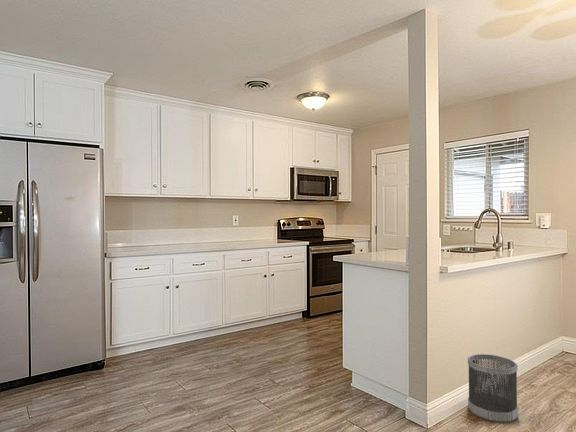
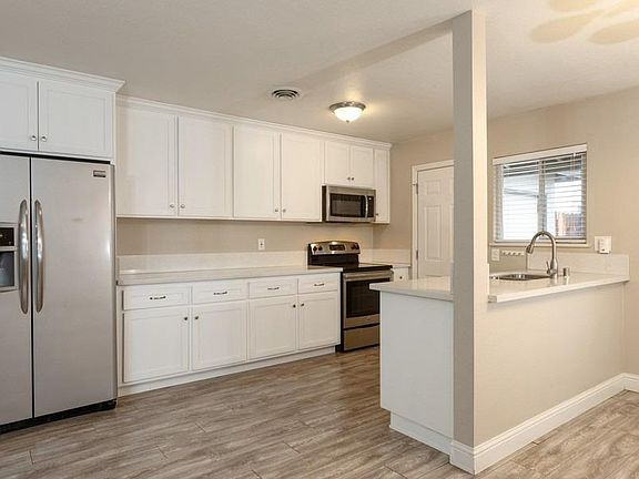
- wastebasket [467,353,519,424]
